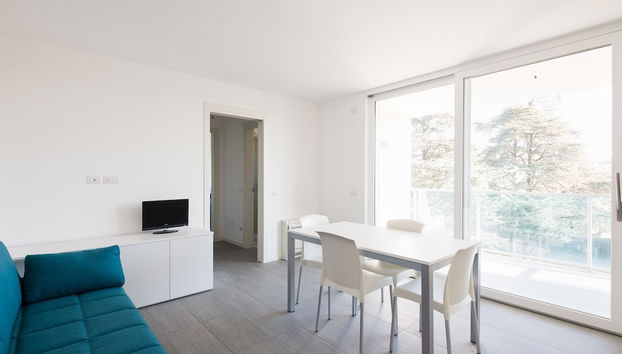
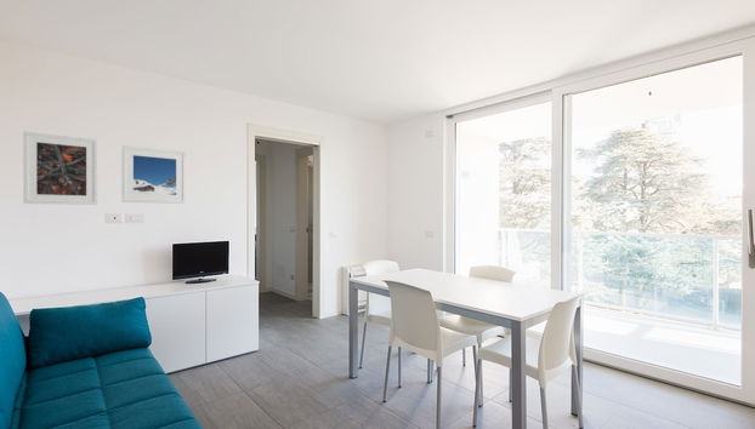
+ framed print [23,131,98,206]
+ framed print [121,144,187,205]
